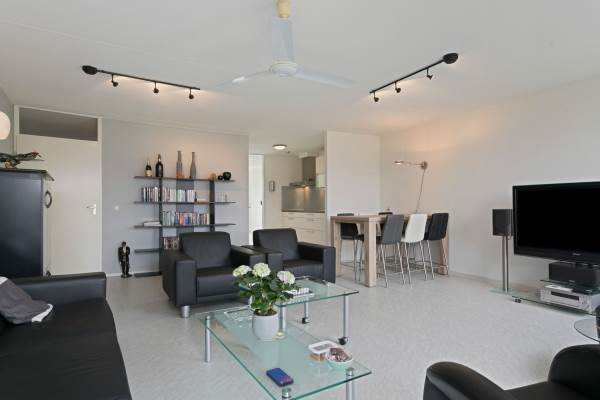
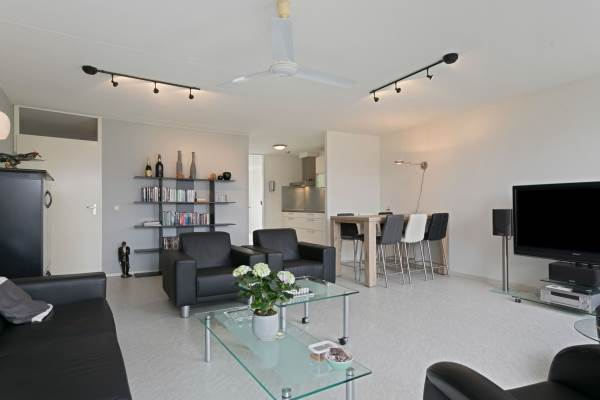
- smartphone [265,367,294,387]
